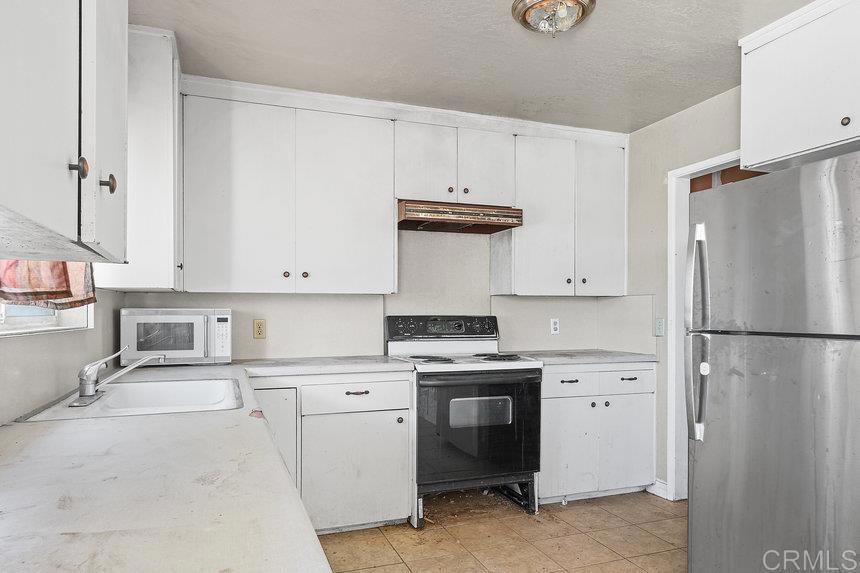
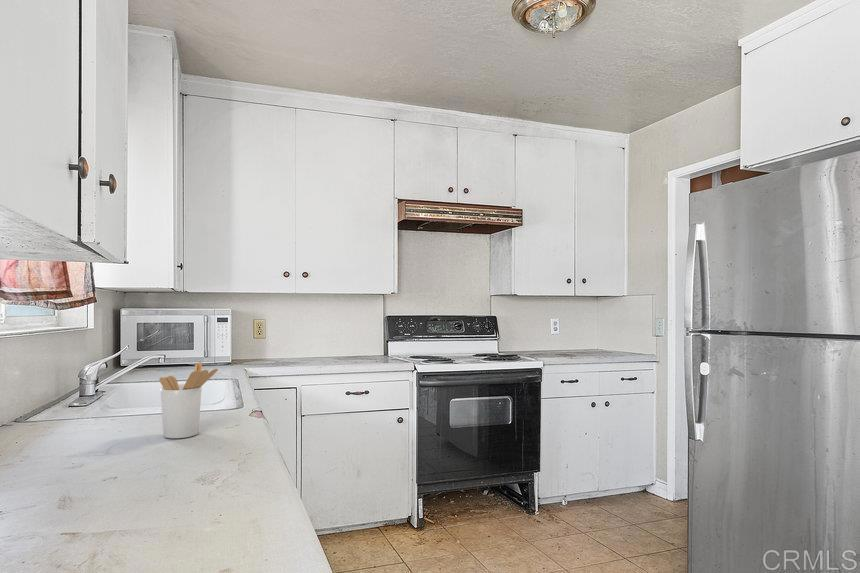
+ utensil holder [158,361,219,439]
